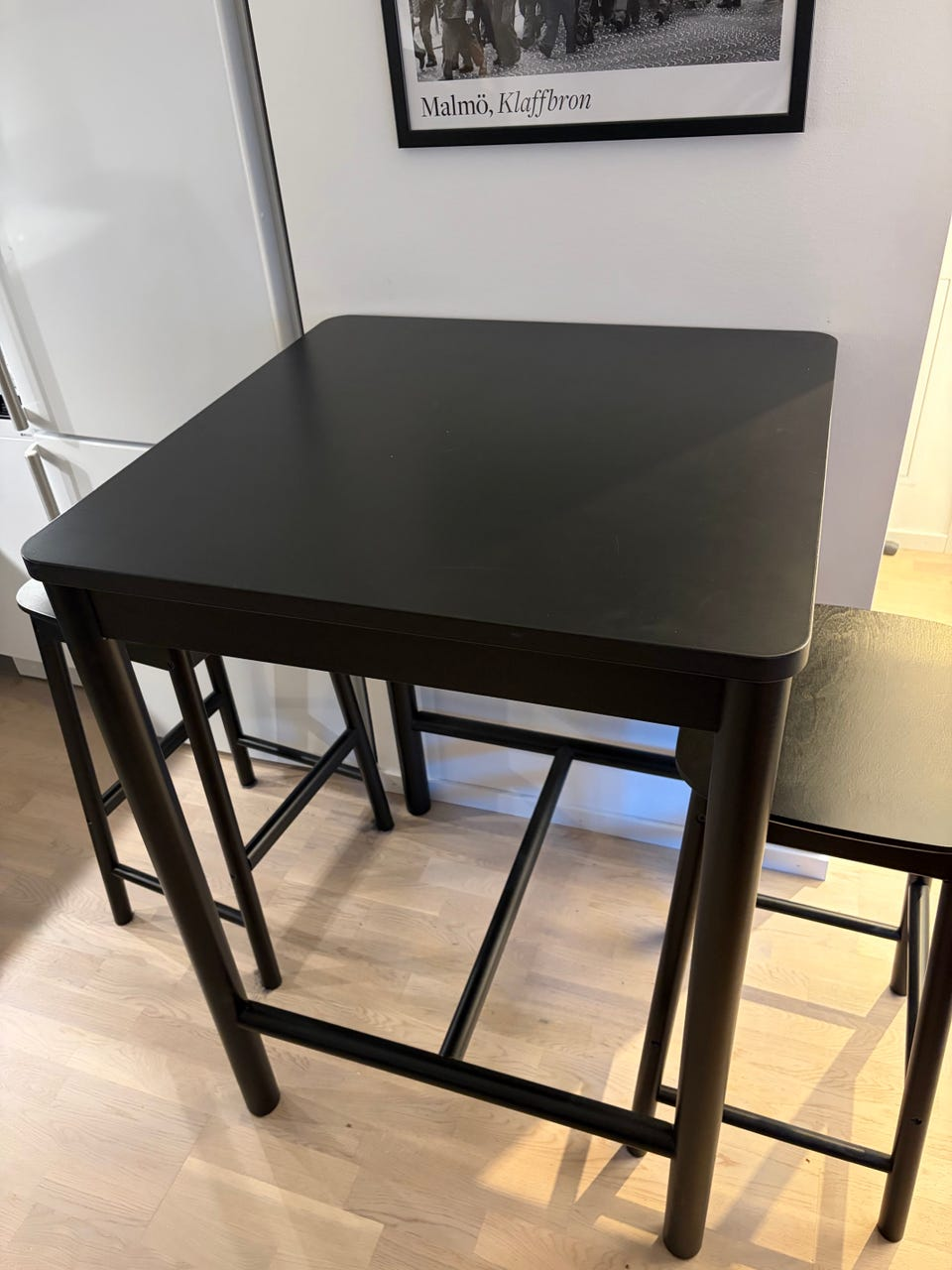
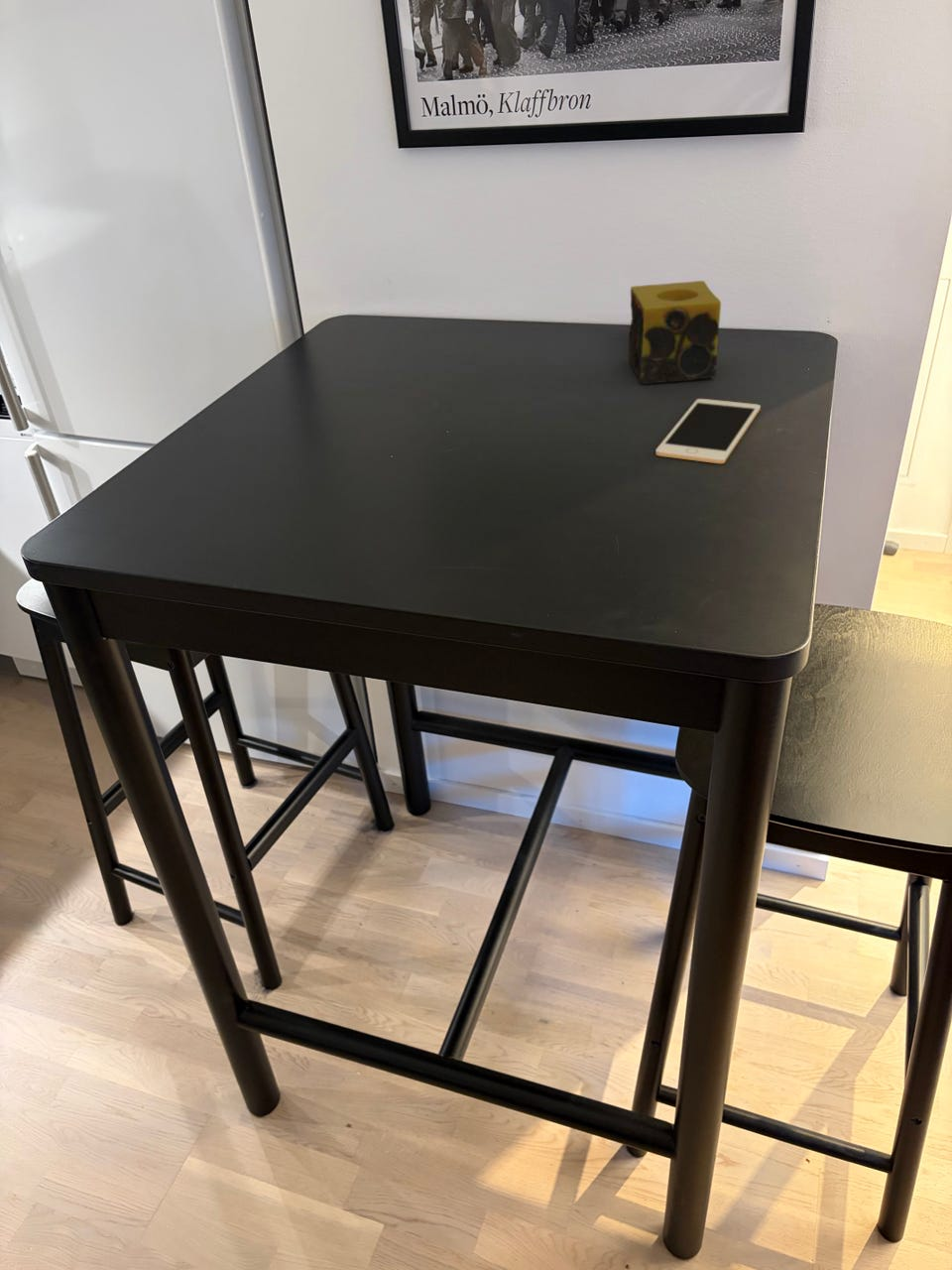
+ candle [627,280,722,385]
+ cell phone [654,398,762,464]
